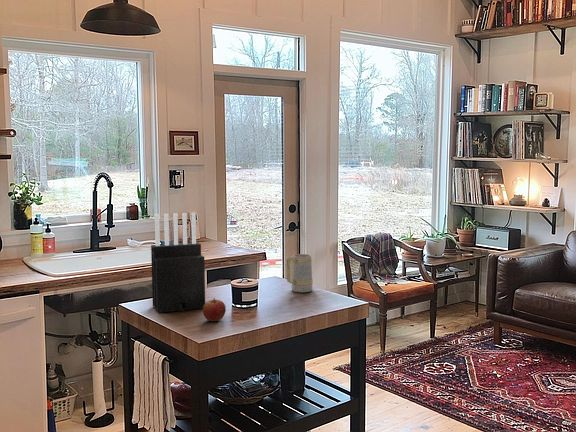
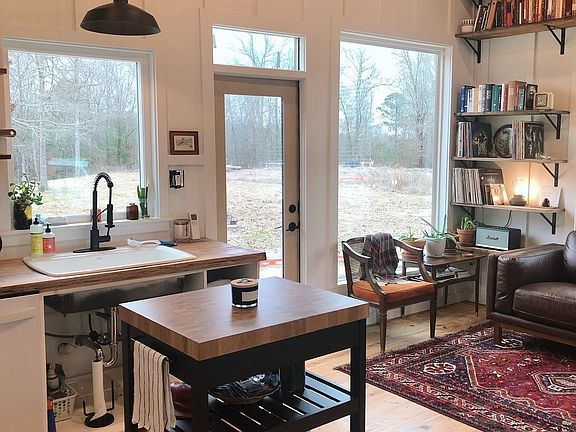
- knife block [150,212,206,314]
- mug [285,253,314,293]
- apple [202,297,227,322]
